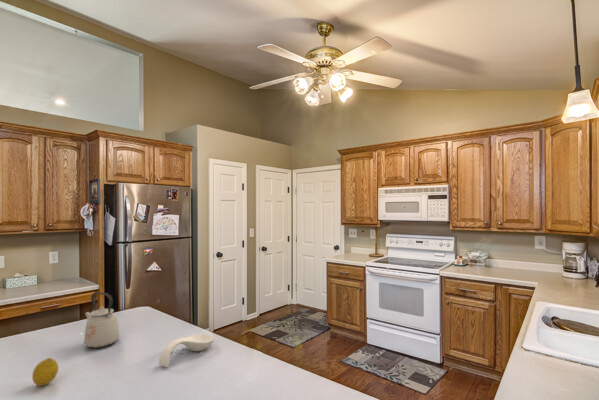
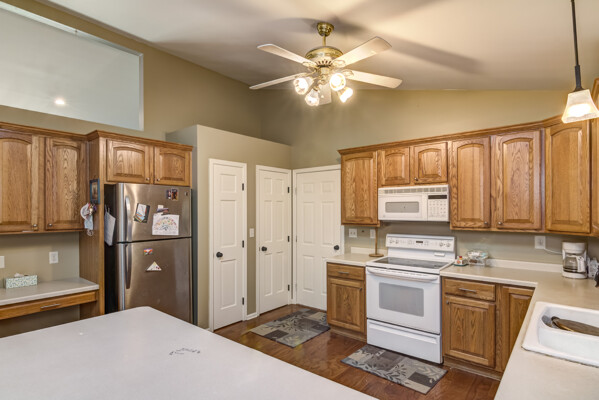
- kettle [83,291,120,349]
- fruit [31,357,59,387]
- spoon rest [158,333,215,368]
